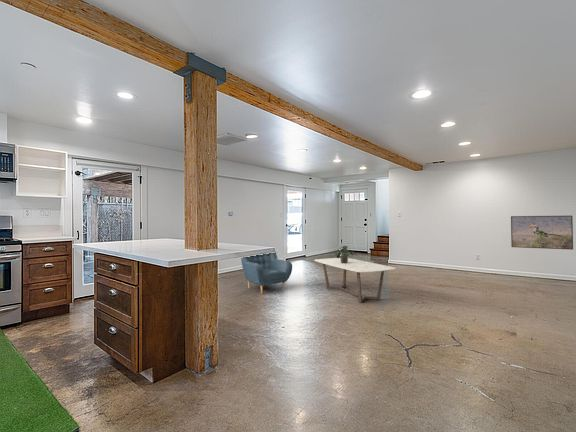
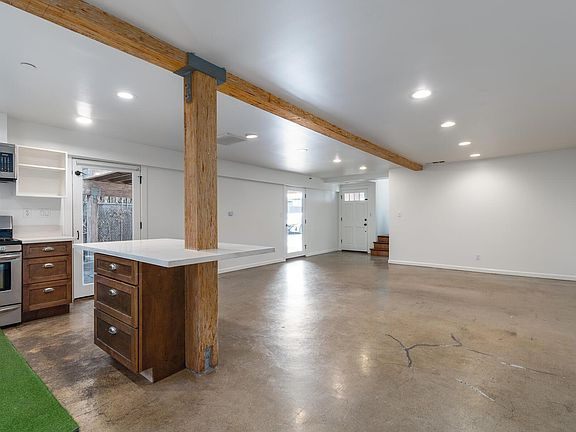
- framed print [510,215,574,251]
- potted plant [334,245,358,263]
- coffee table [313,257,397,303]
- armchair [240,251,293,295]
